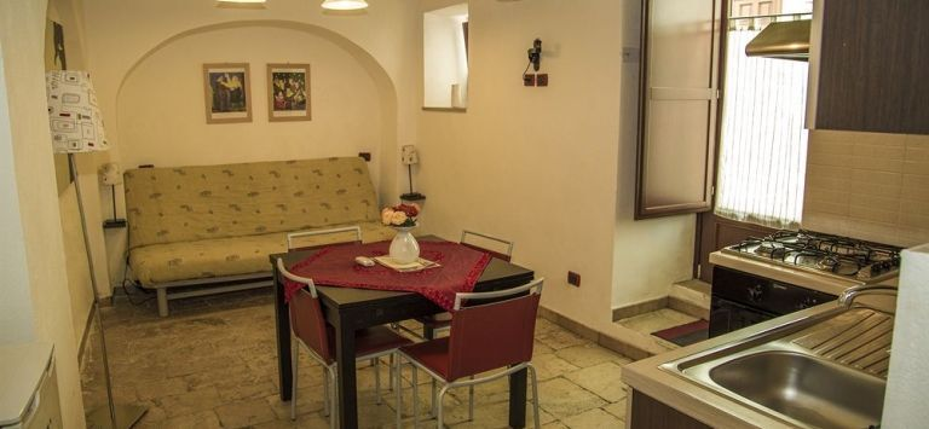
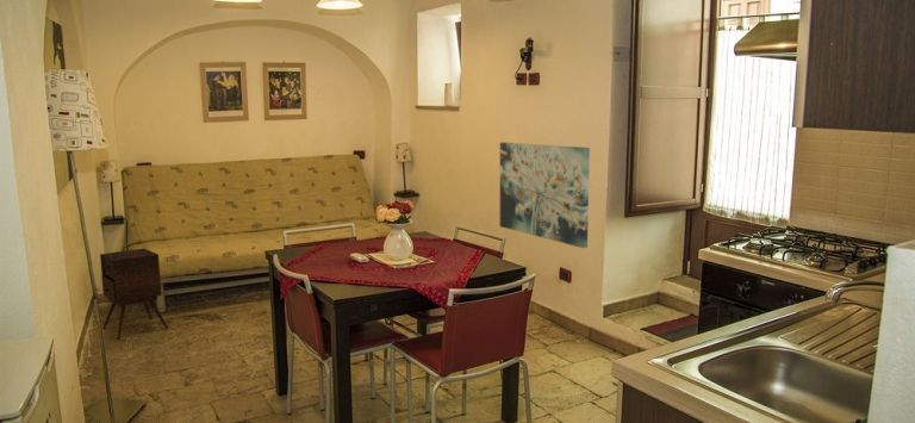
+ side table [99,247,169,341]
+ wall art [499,142,591,249]
